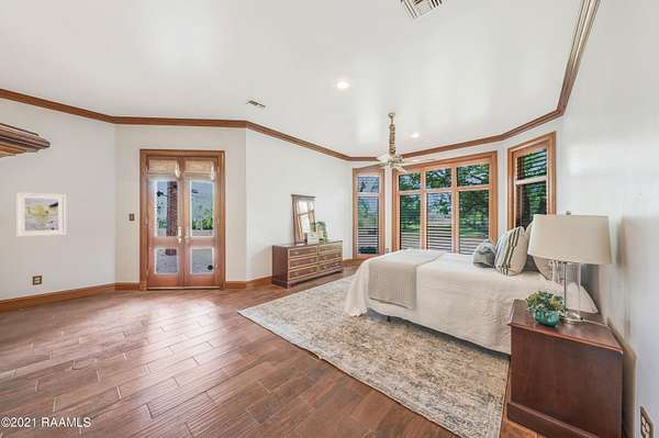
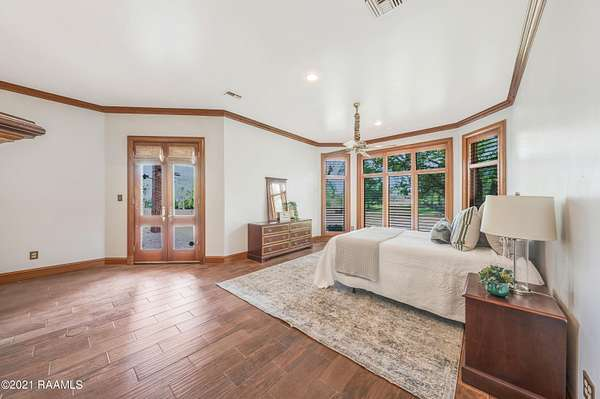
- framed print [14,191,67,237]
